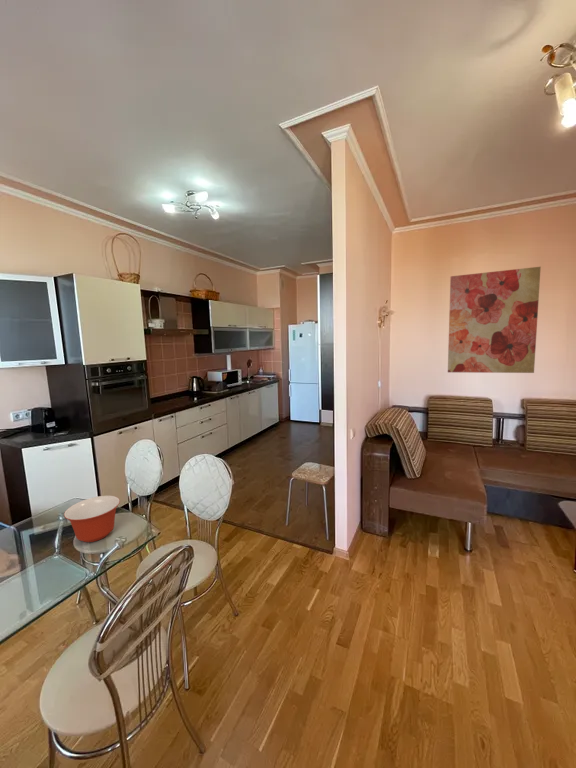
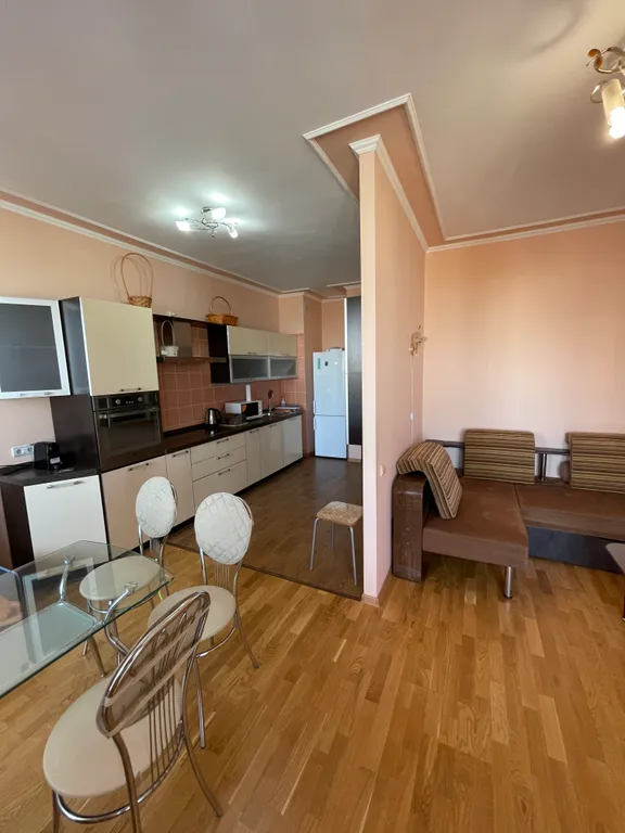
- wall art [447,266,542,374]
- mixing bowl [63,495,121,543]
